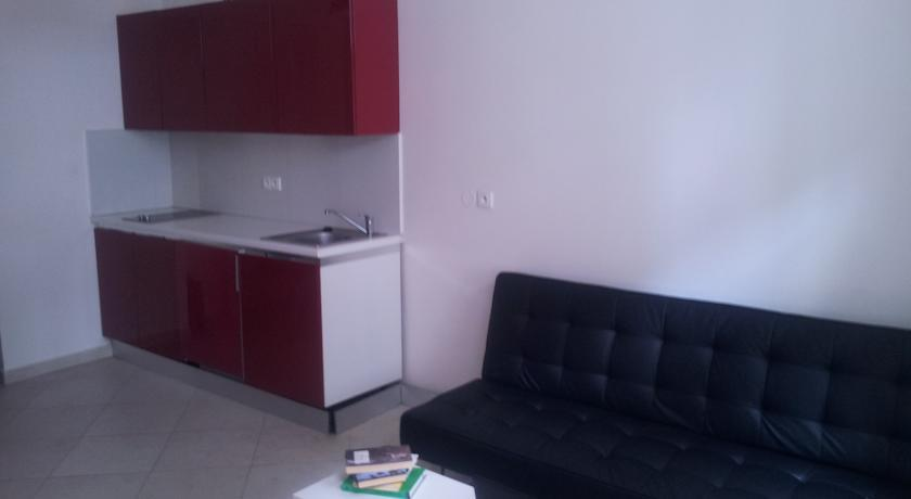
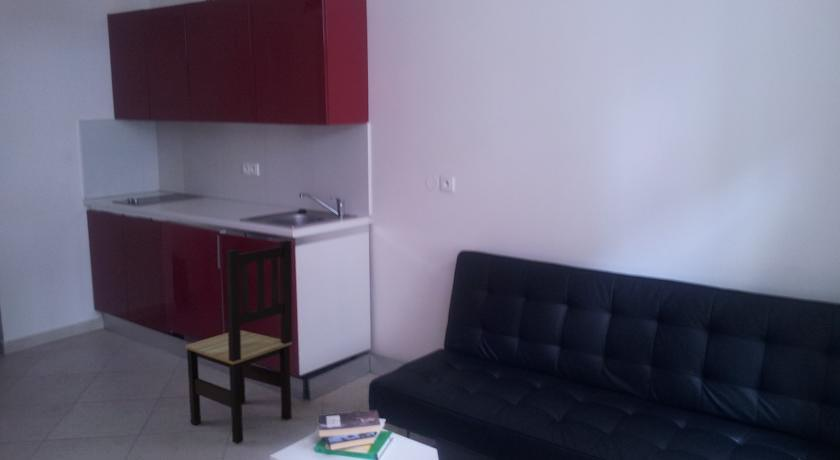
+ dining chair [184,239,293,445]
